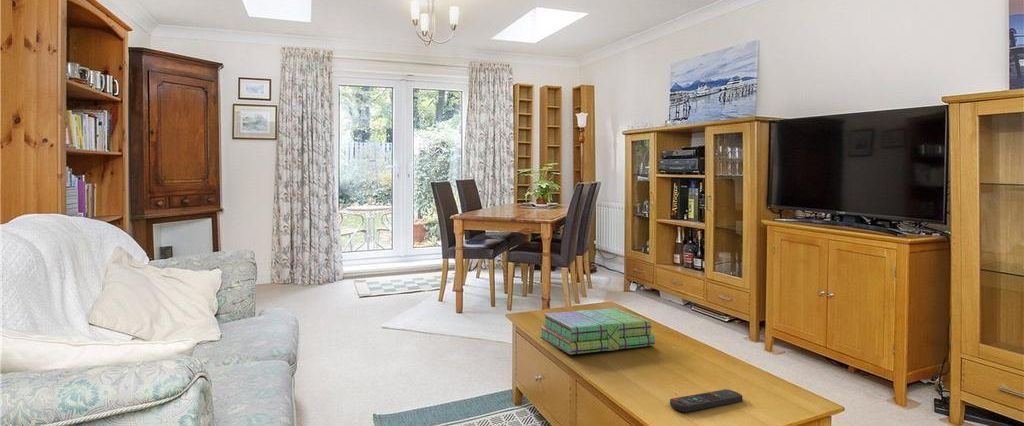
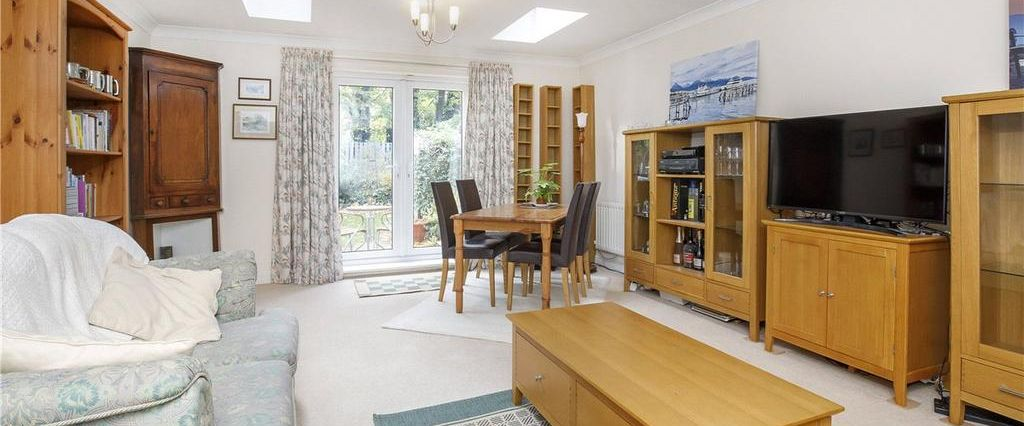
- remote control [669,388,743,413]
- stack of books [539,307,656,355]
